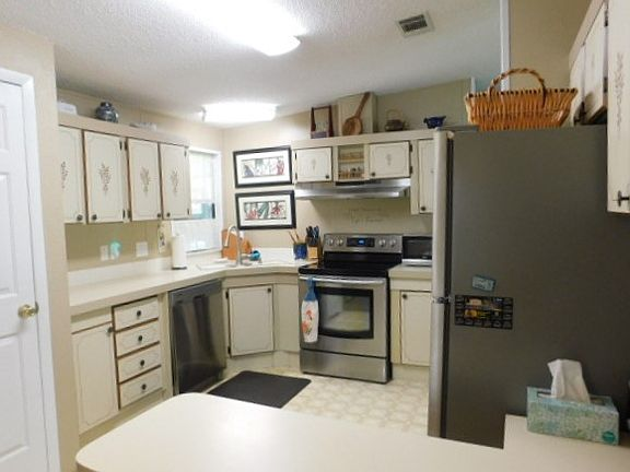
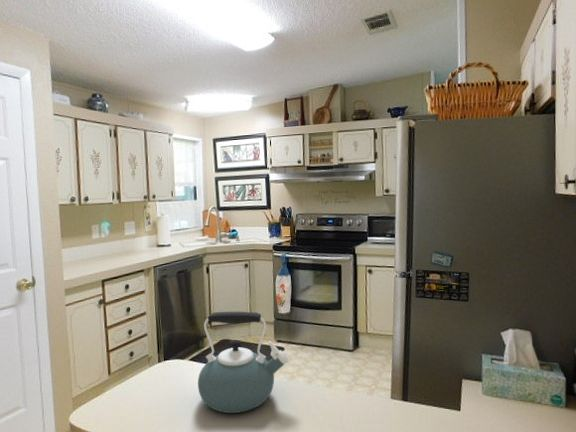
+ kettle [197,311,290,414]
